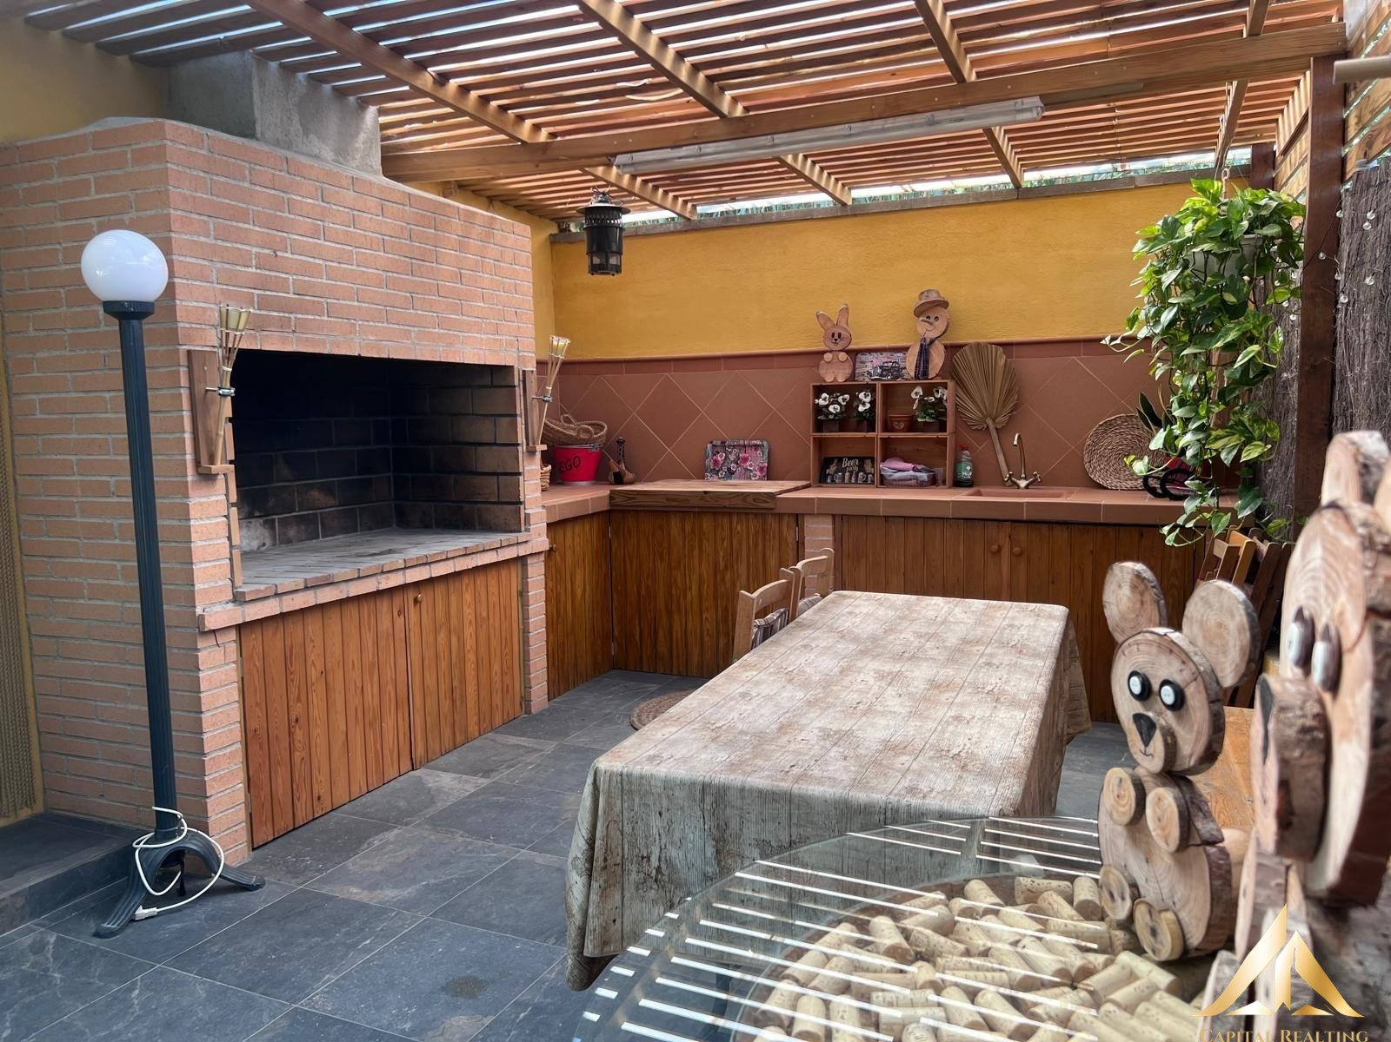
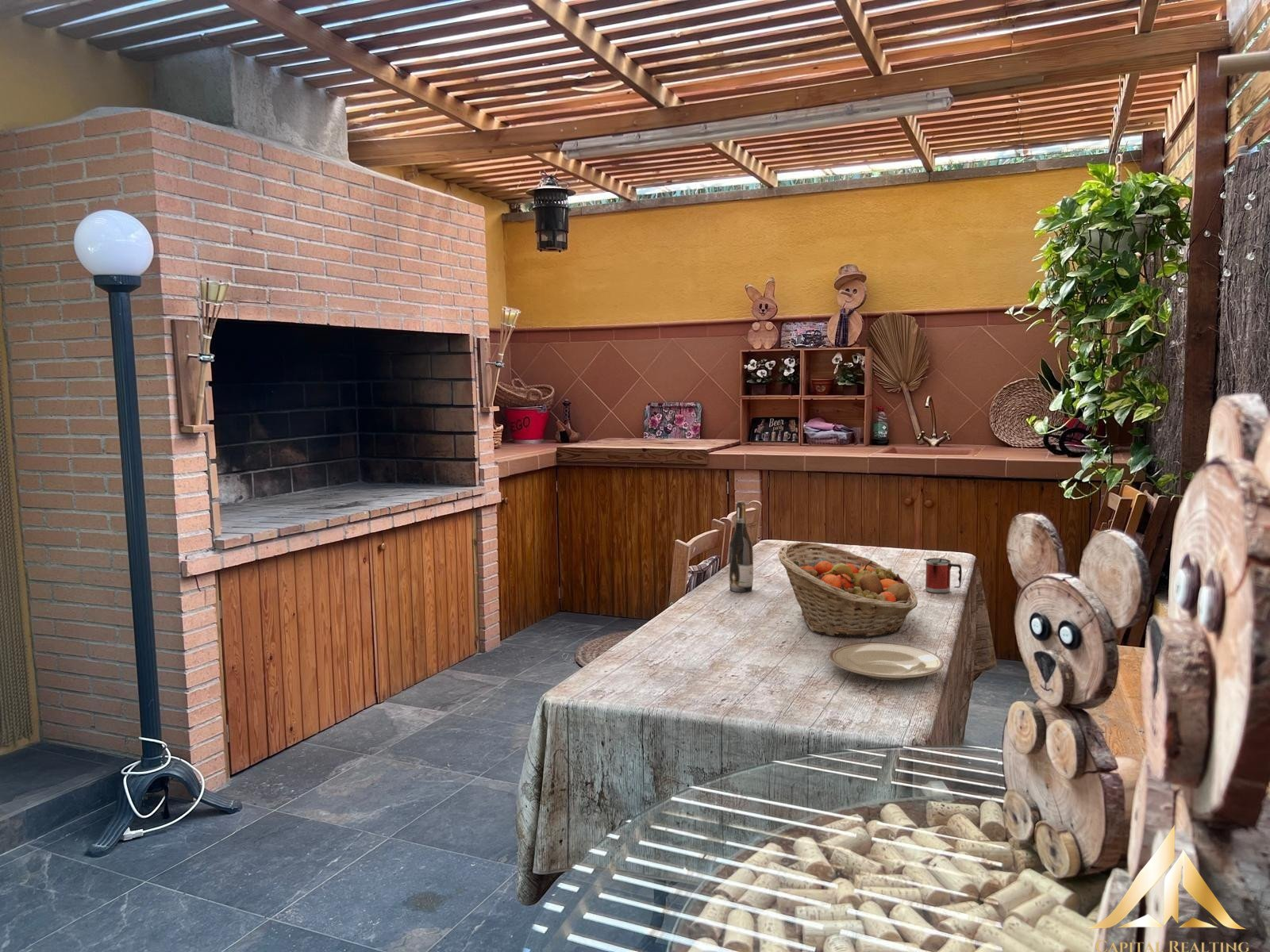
+ fruit basket [778,541,918,639]
+ plate [829,642,945,681]
+ mug [923,558,963,593]
+ wine bottle [728,500,754,593]
